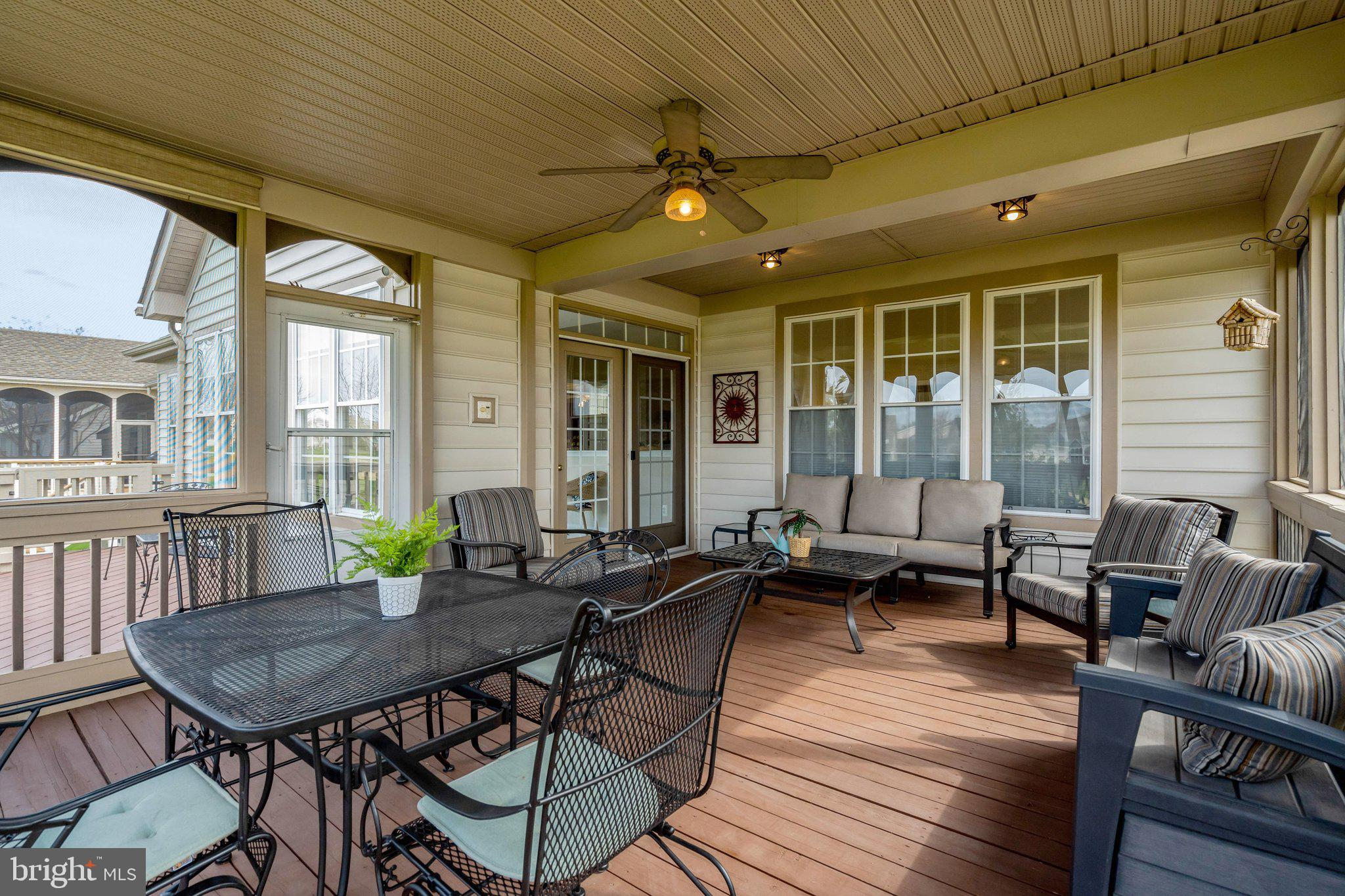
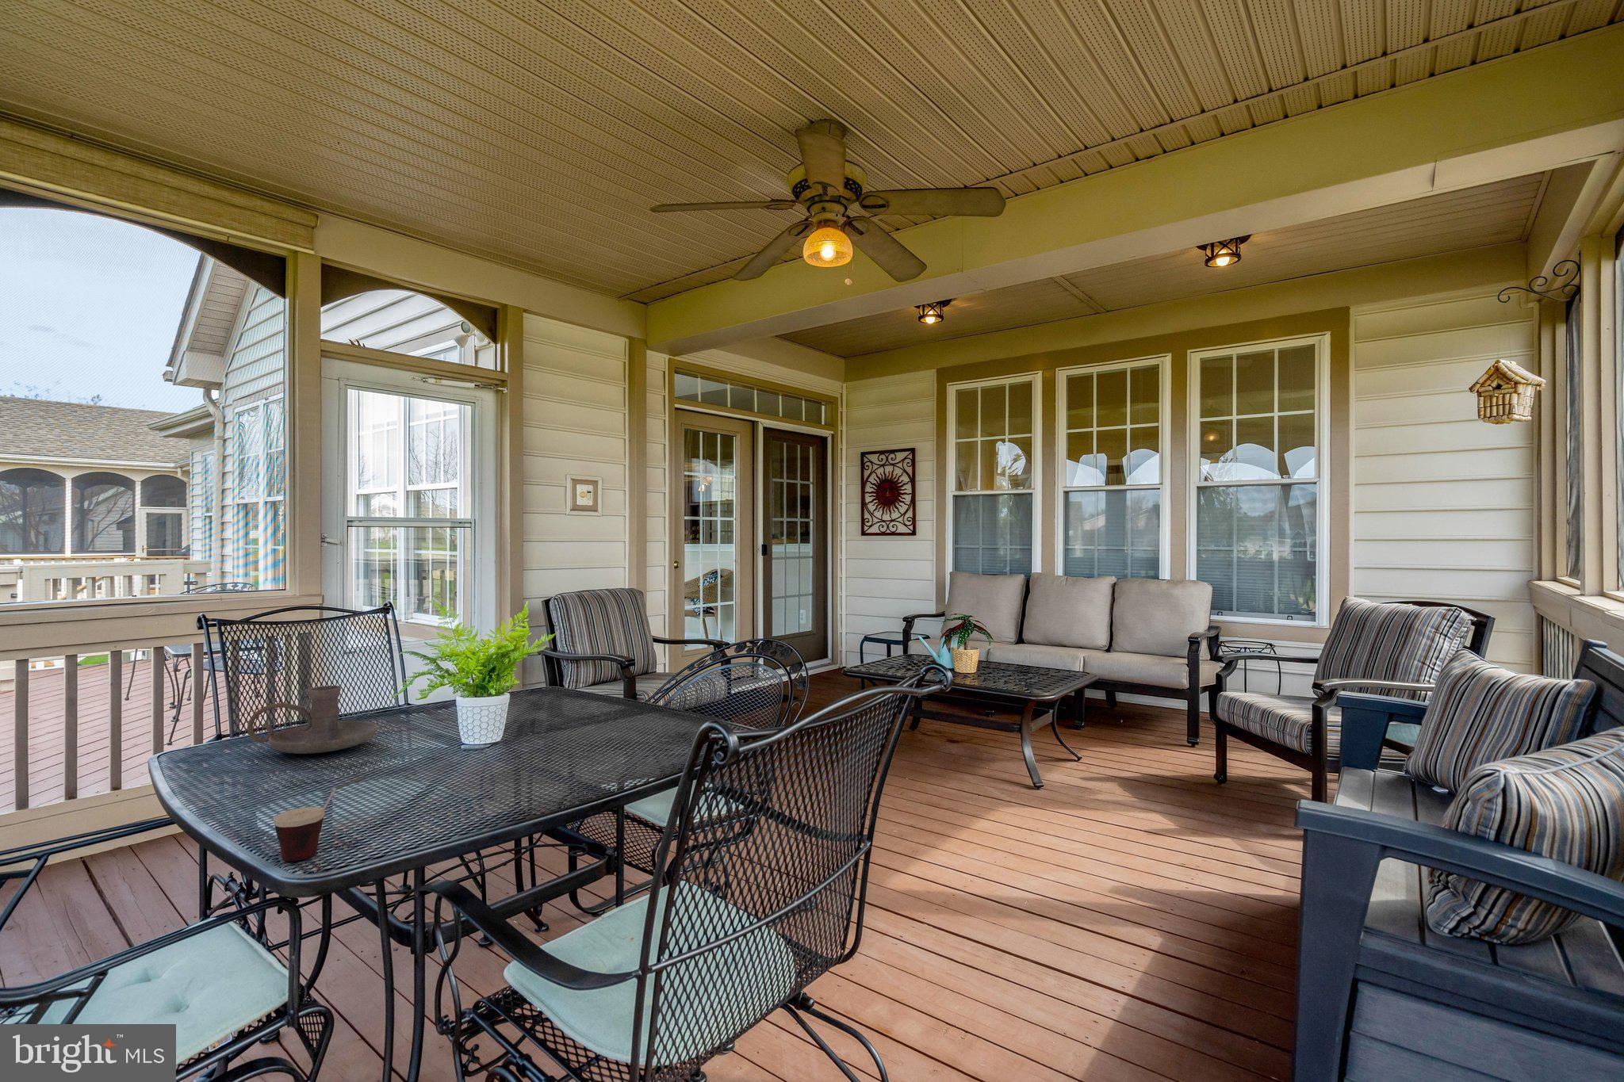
+ cup [273,775,366,862]
+ candle holder [246,685,378,755]
